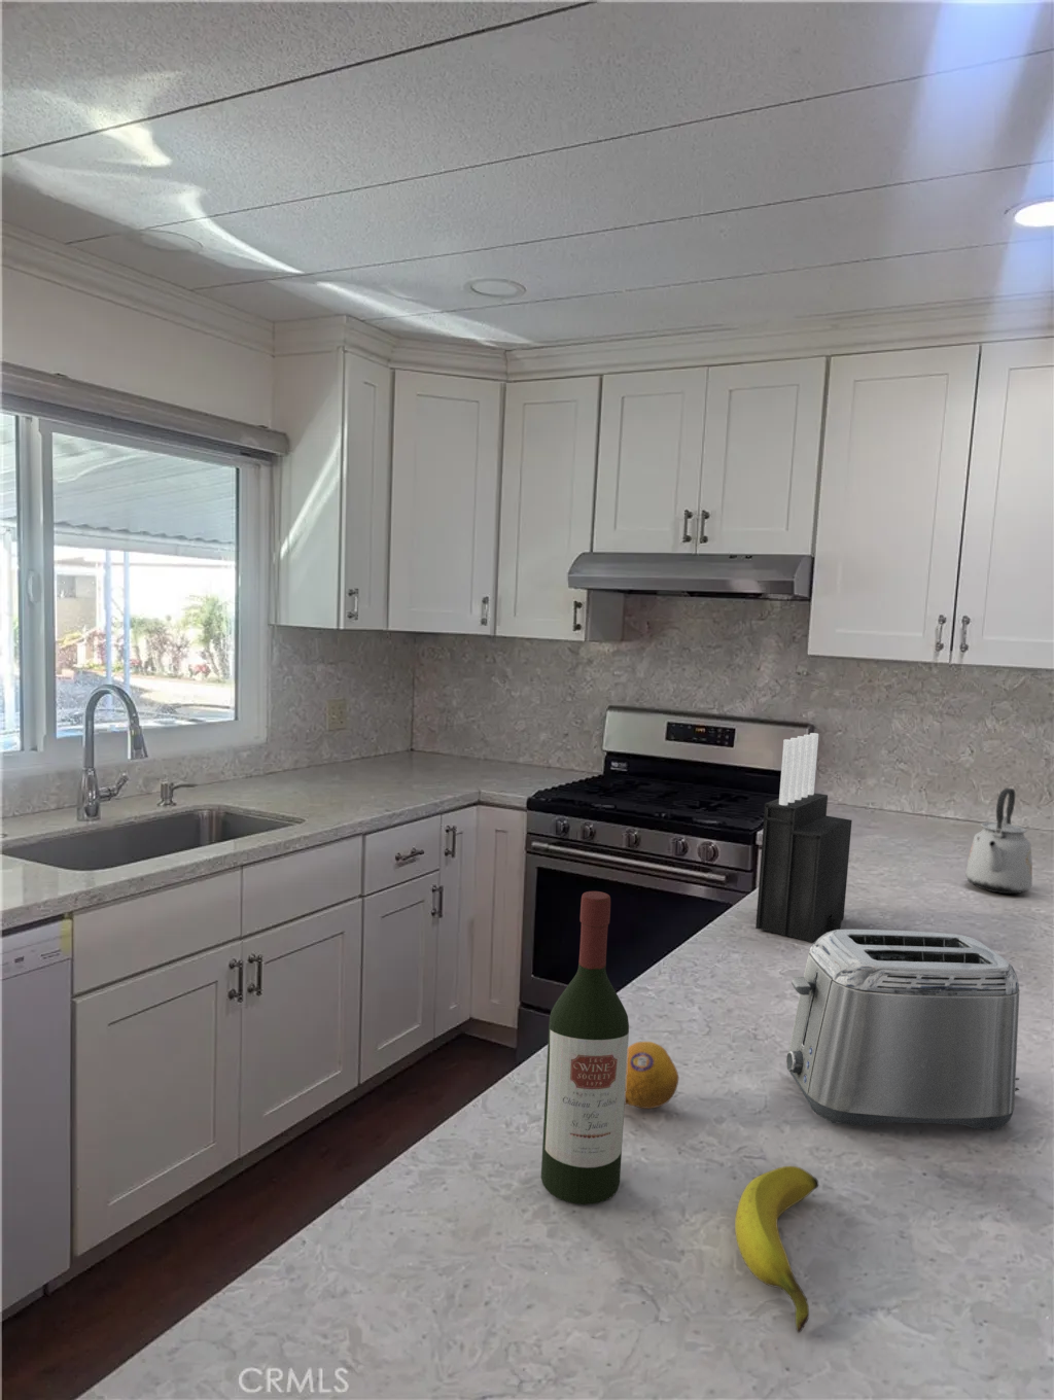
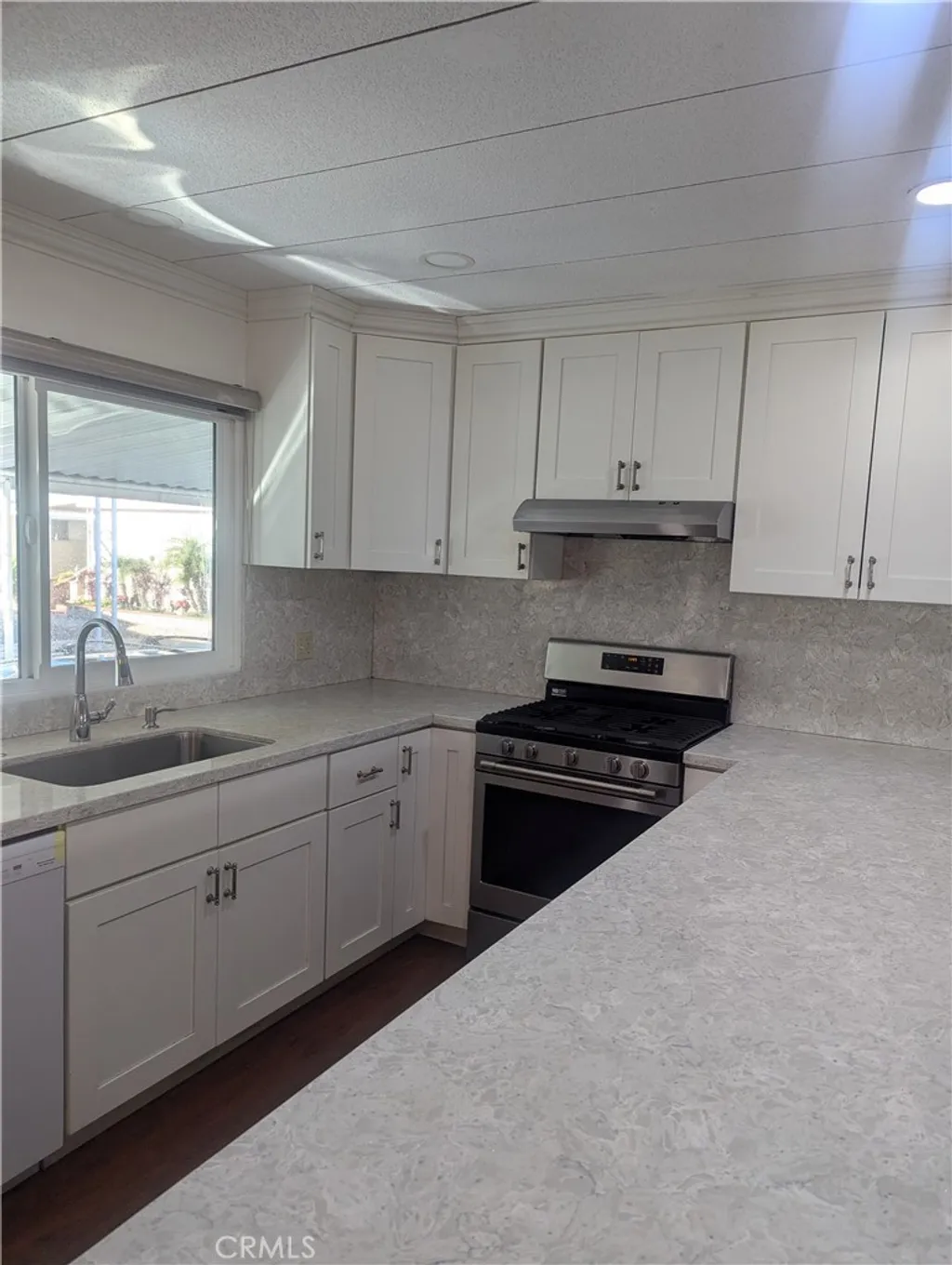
- banana [734,1165,819,1334]
- kettle [964,788,1033,894]
- knife block [754,732,852,943]
- lemon [624,1040,680,1110]
- wine bottle [540,891,630,1205]
- toaster [785,929,1021,1131]
